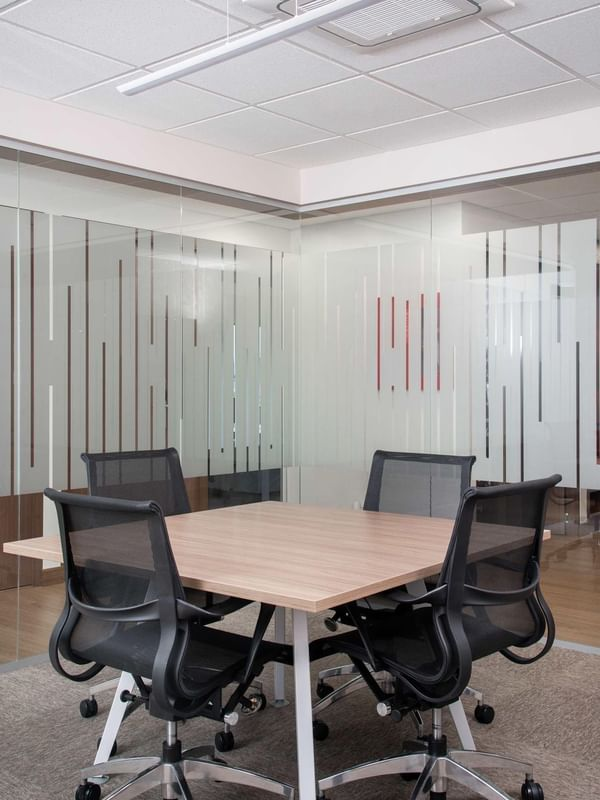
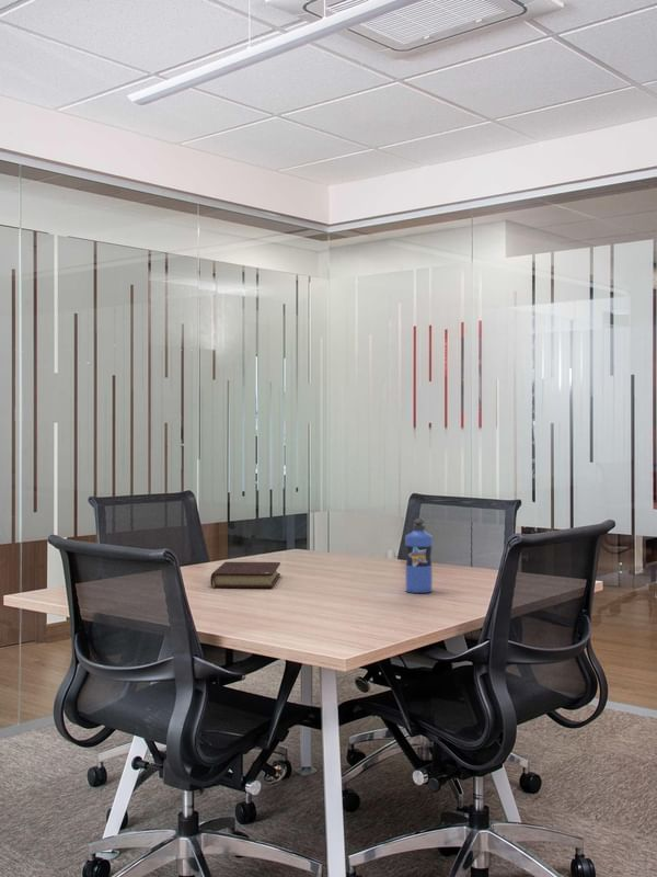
+ water bottle [404,517,434,594]
+ book [209,561,281,589]
